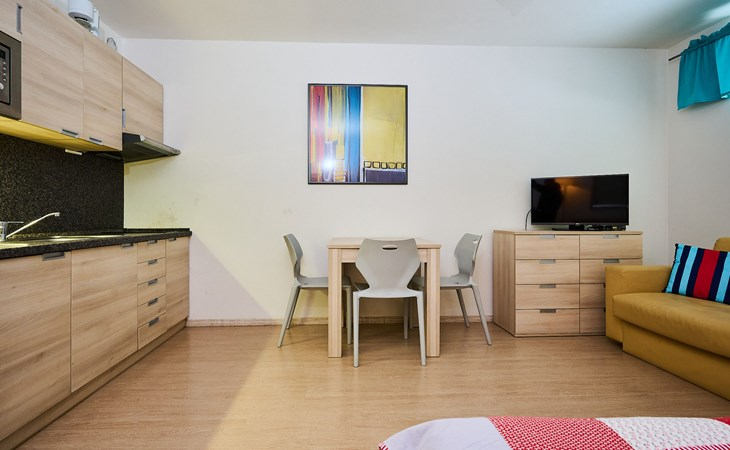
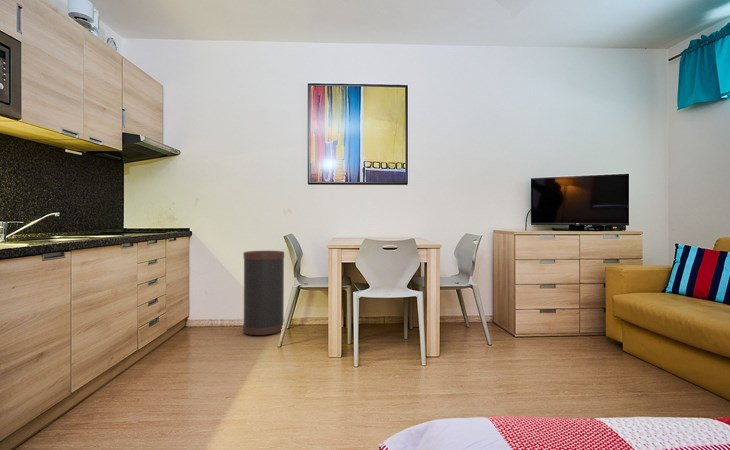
+ trash can [242,250,285,337]
